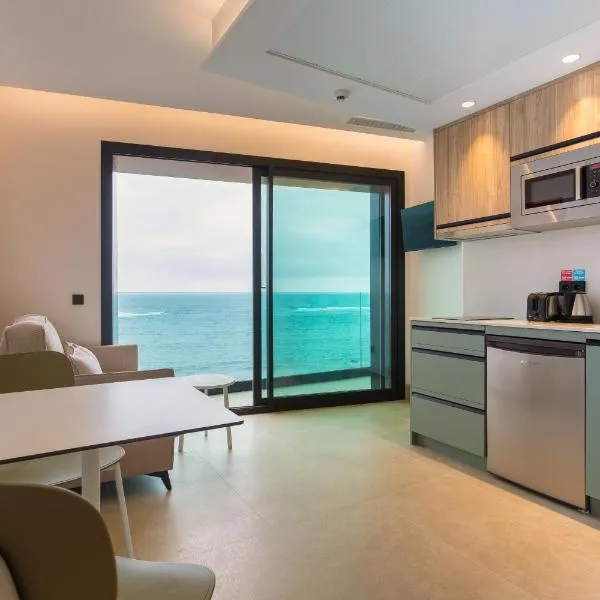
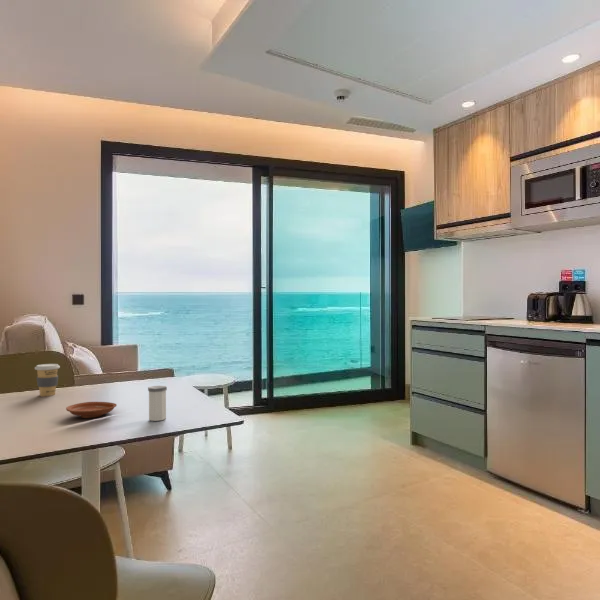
+ coffee cup [34,363,61,397]
+ plate [65,401,118,419]
+ salt shaker [147,385,168,422]
